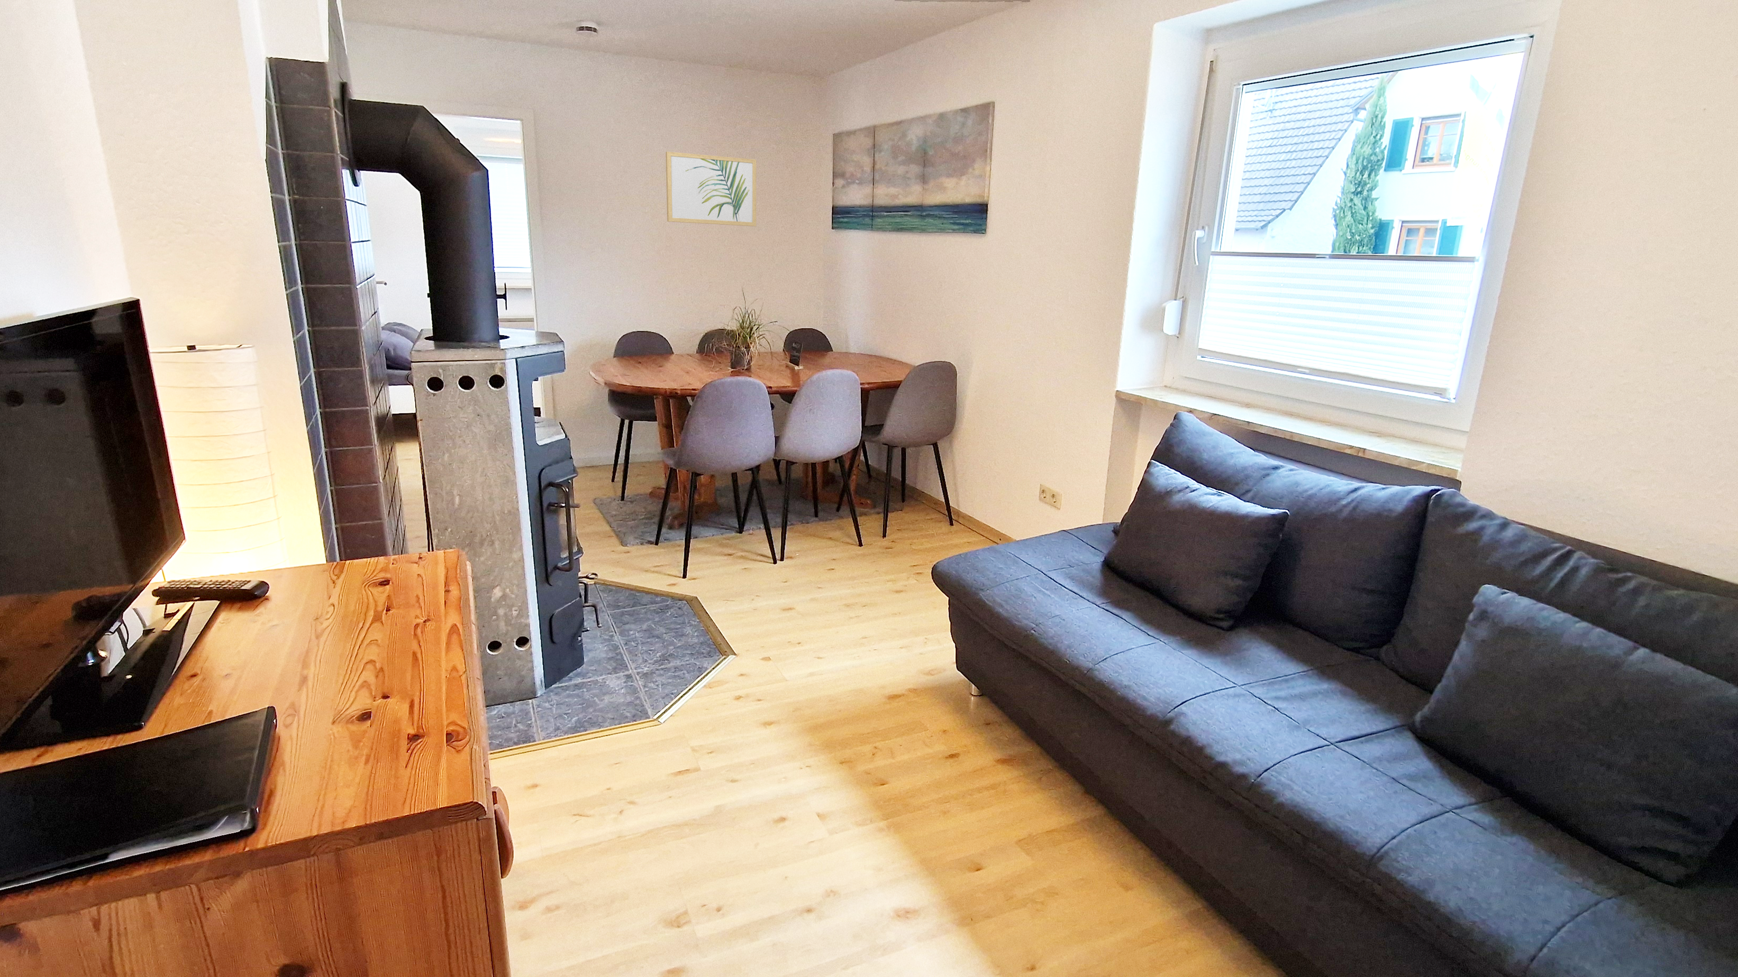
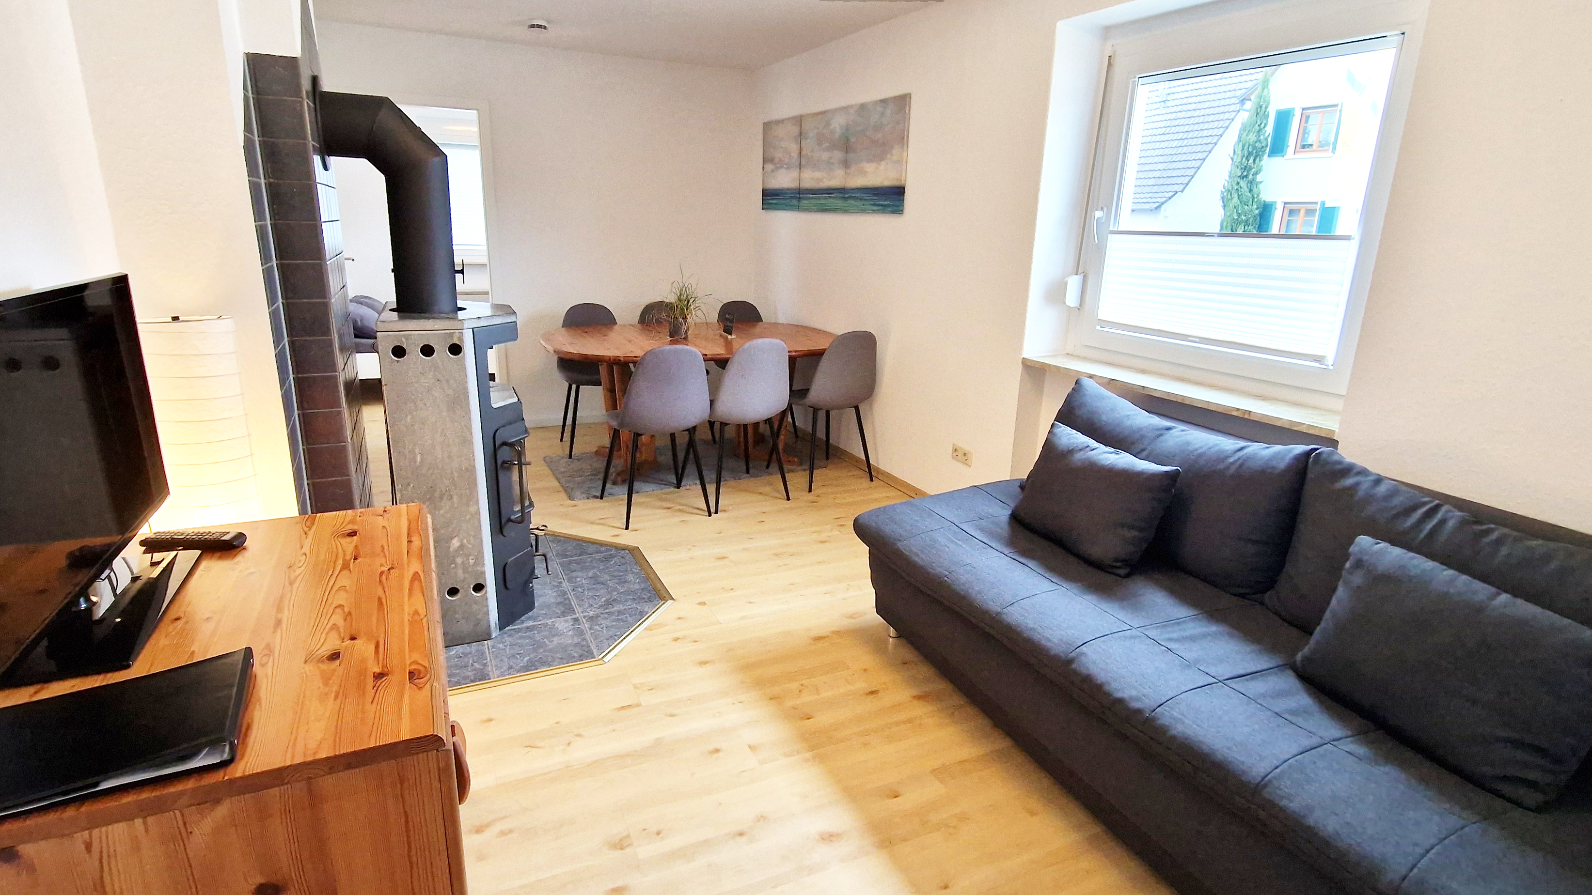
- wall art [665,152,757,227]
